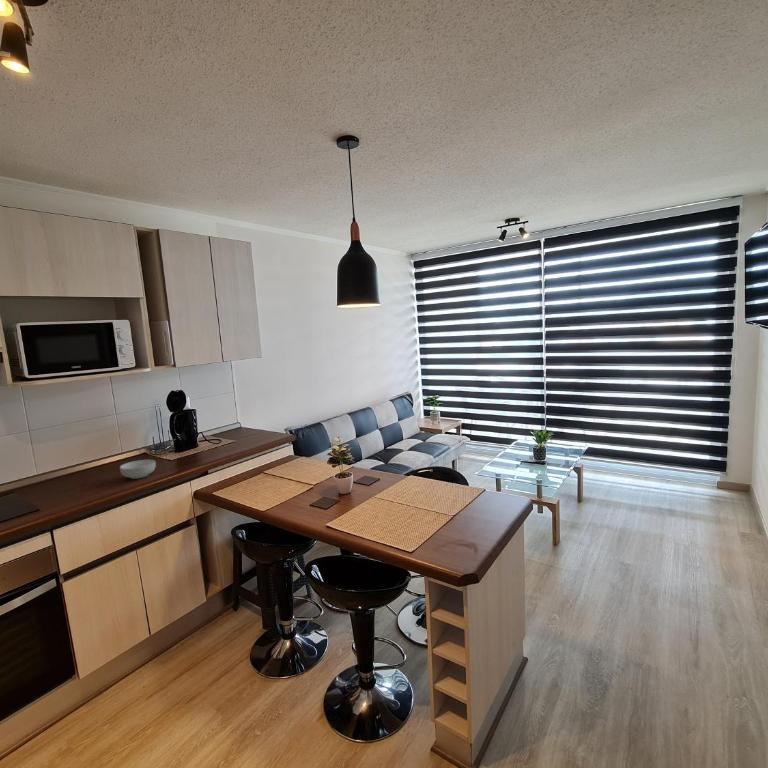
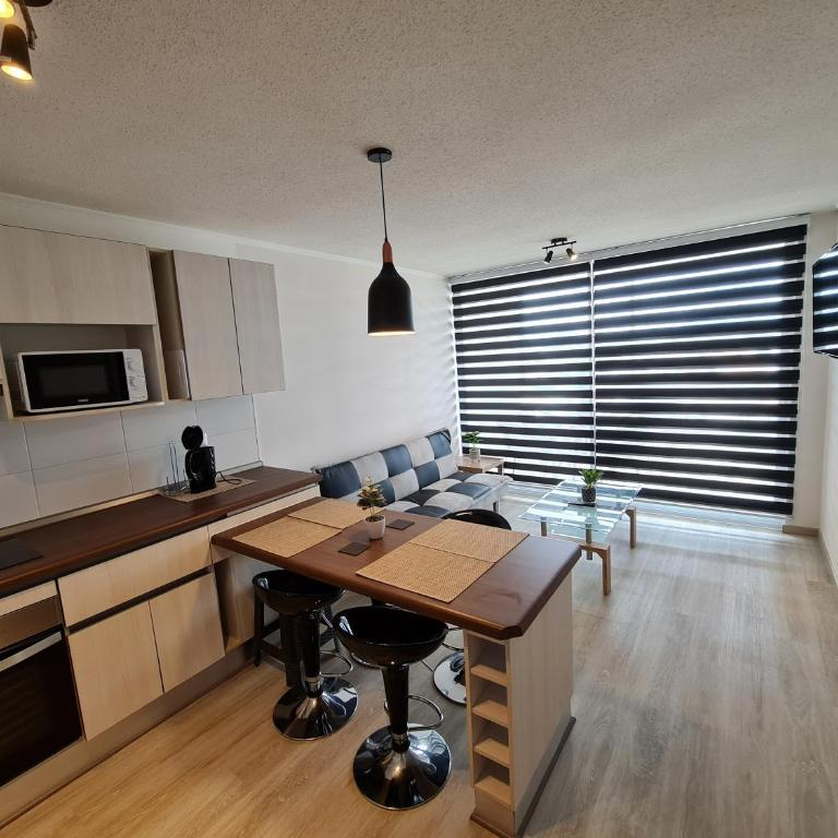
- cereal bowl [119,459,157,480]
